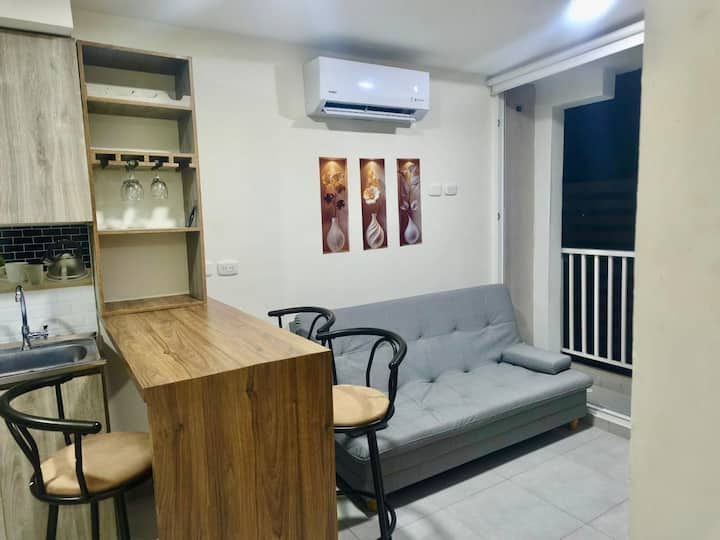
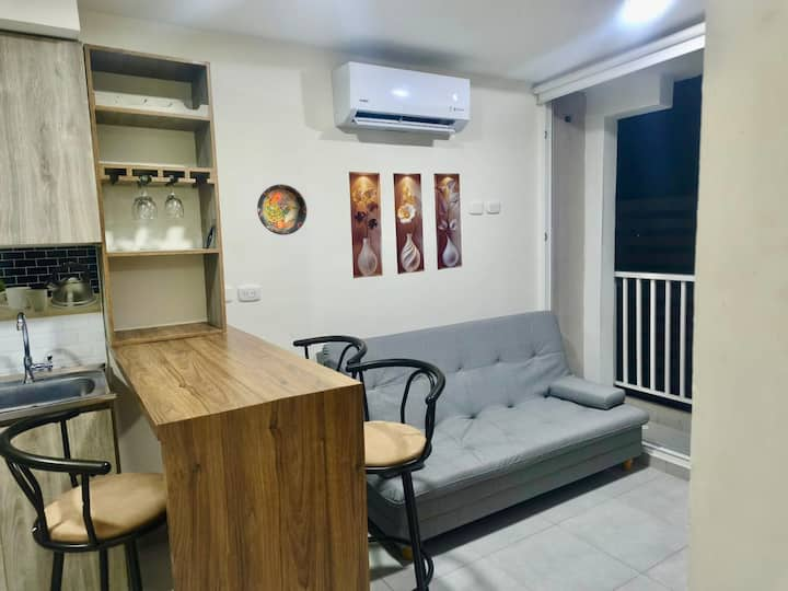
+ decorative plate [256,183,308,236]
